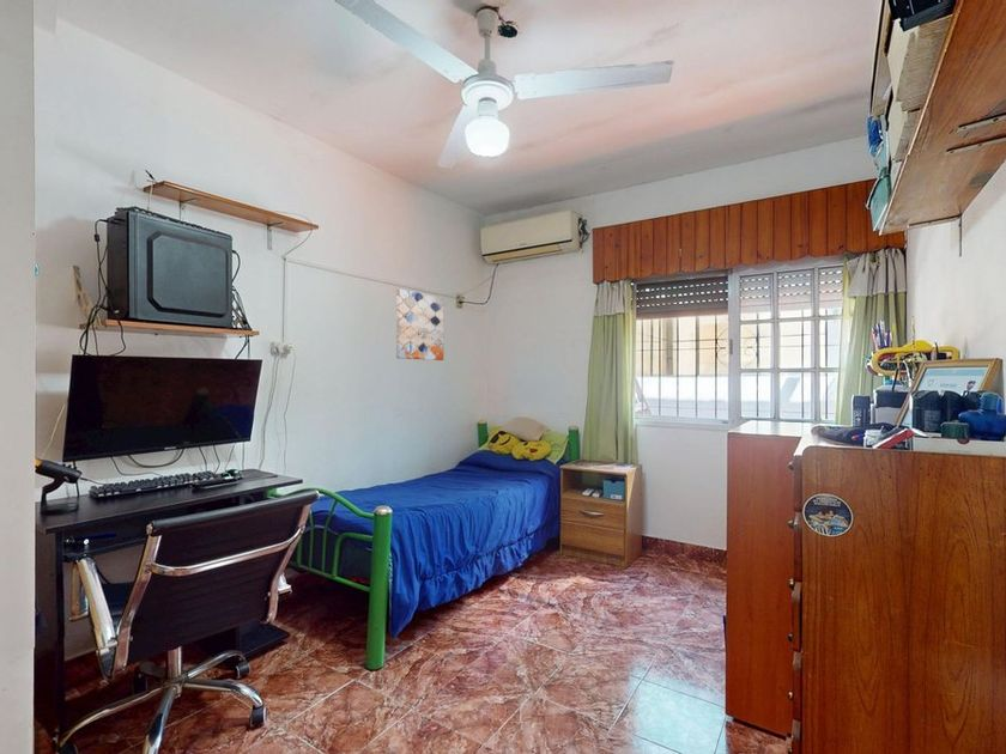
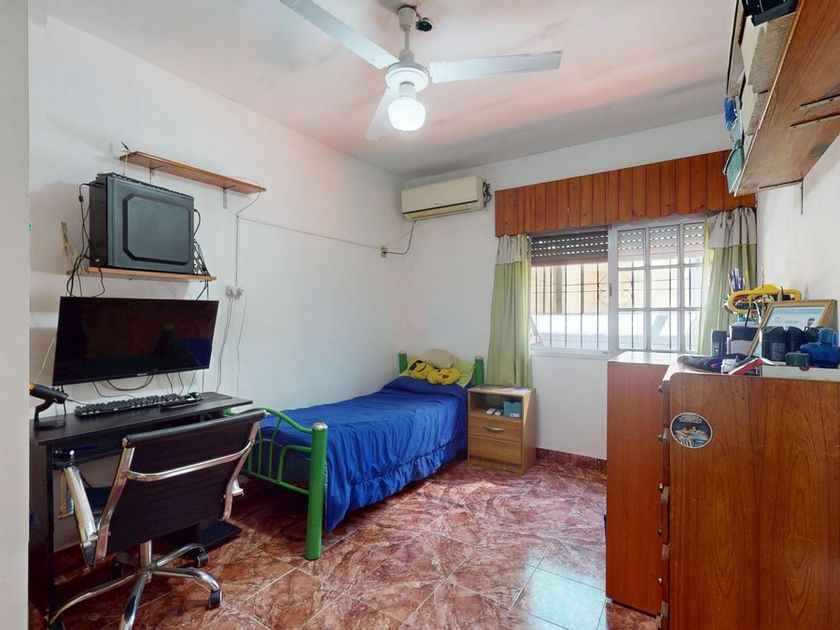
- wall art [395,287,444,361]
